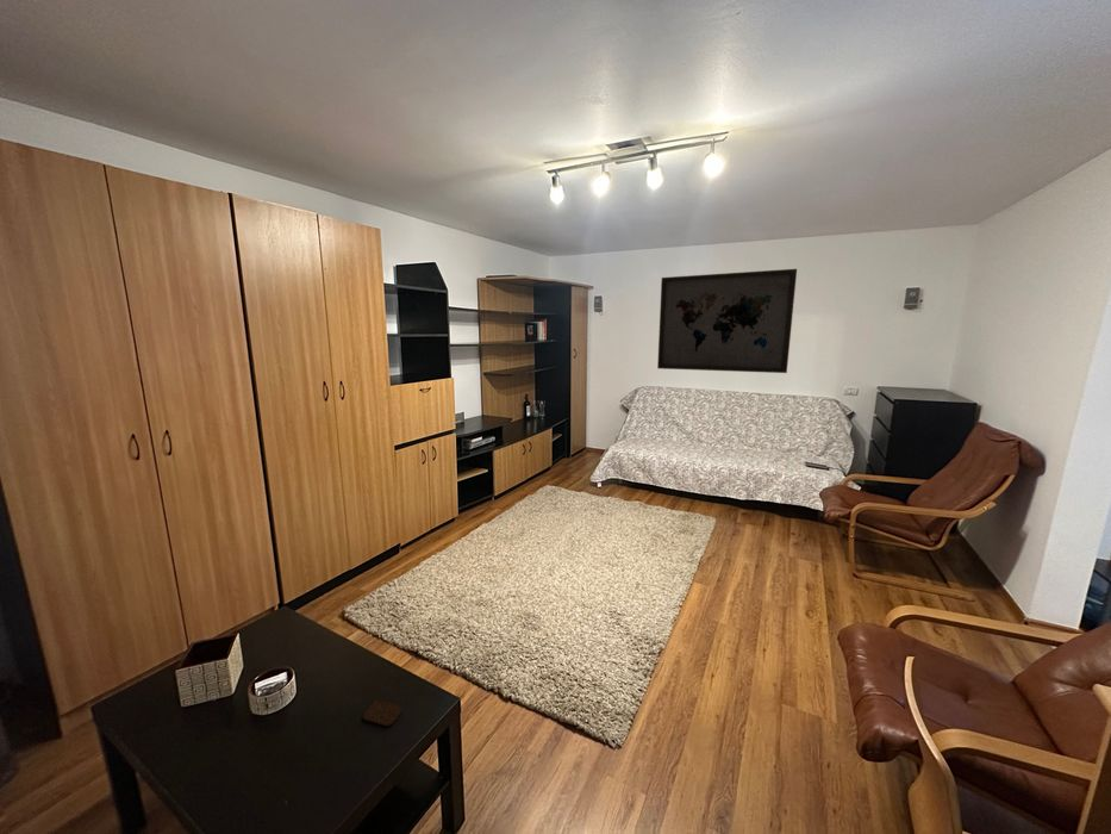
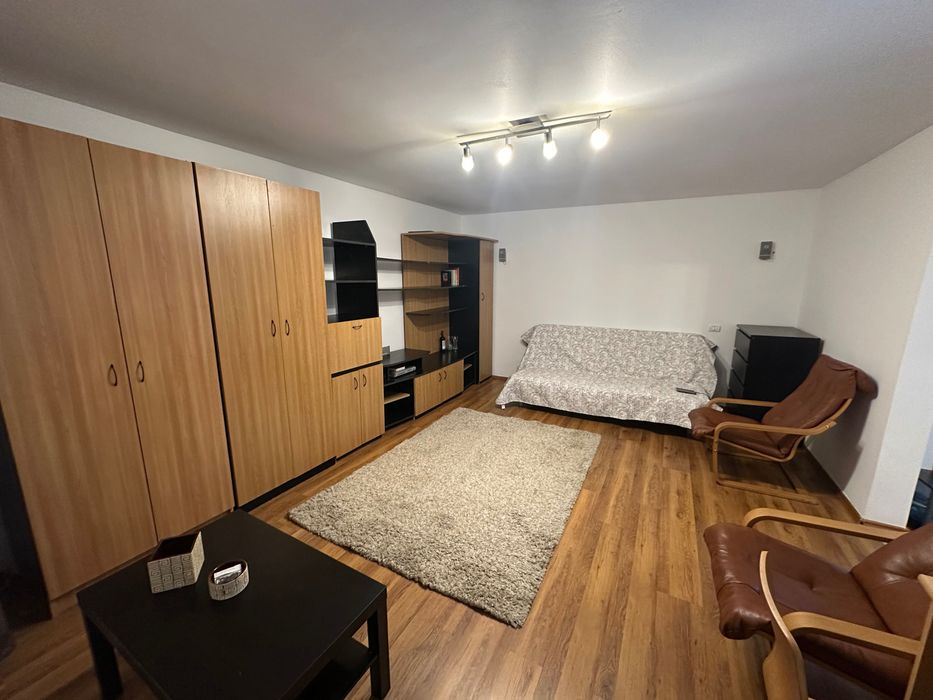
- coaster [362,699,404,727]
- wall art [656,268,798,374]
